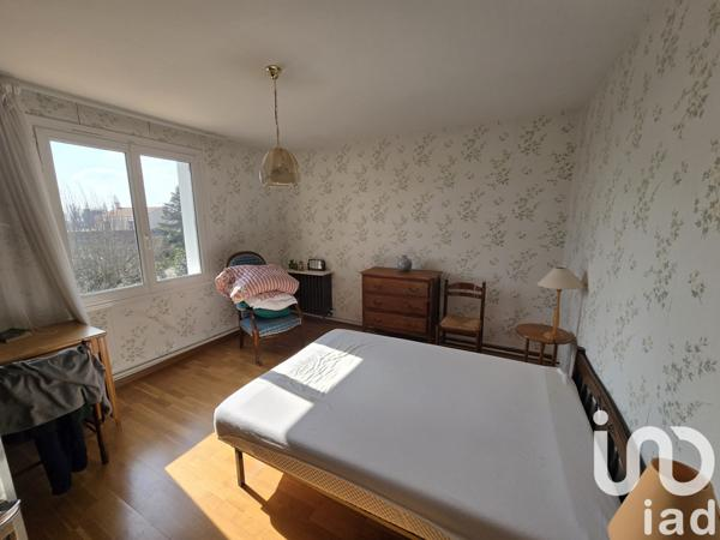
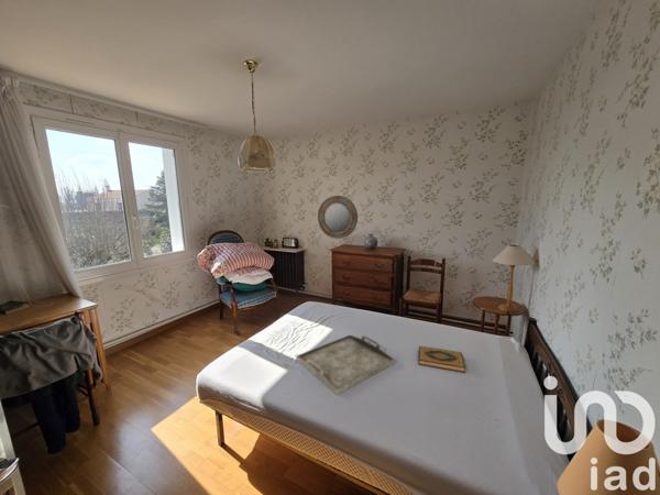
+ hardback book [418,345,466,374]
+ home mirror [317,195,359,240]
+ serving tray [295,333,396,396]
